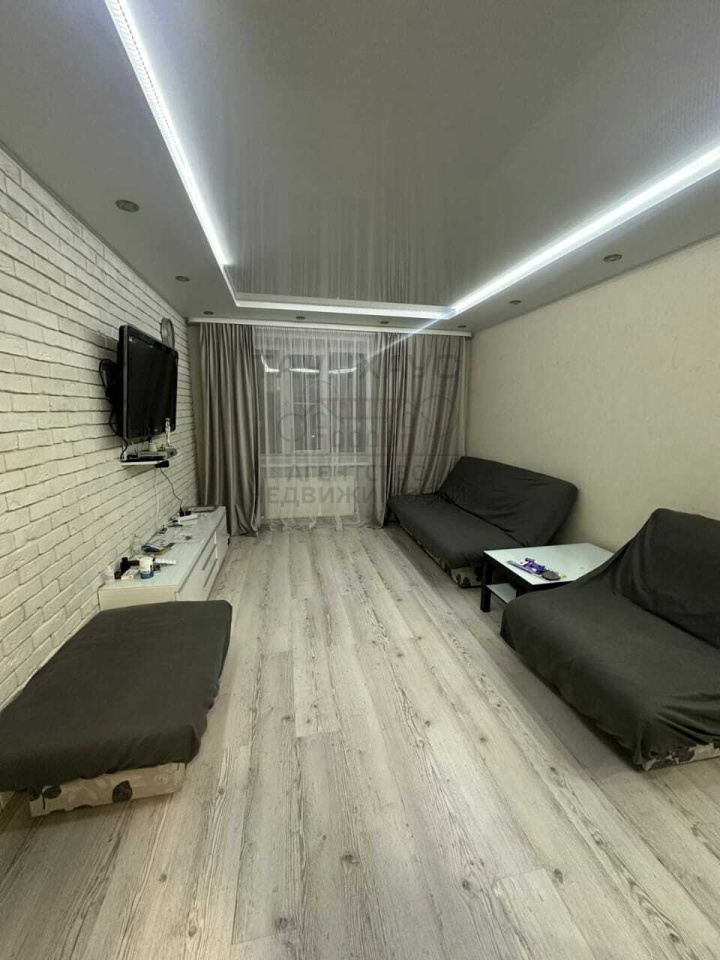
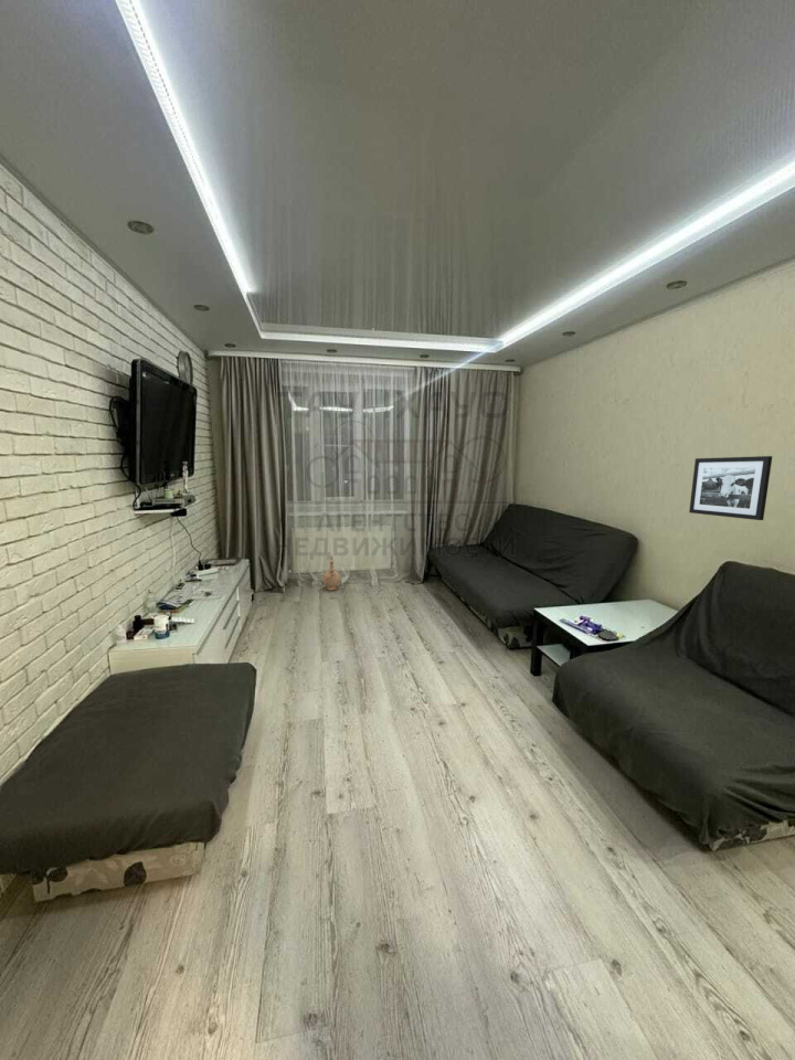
+ vase [321,554,341,591]
+ picture frame [688,455,773,521]
